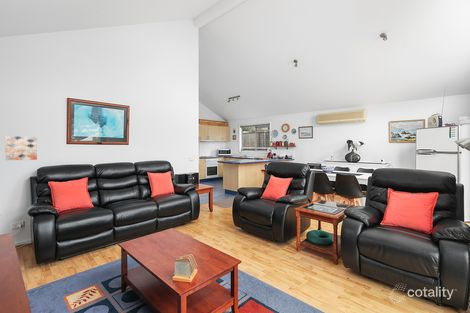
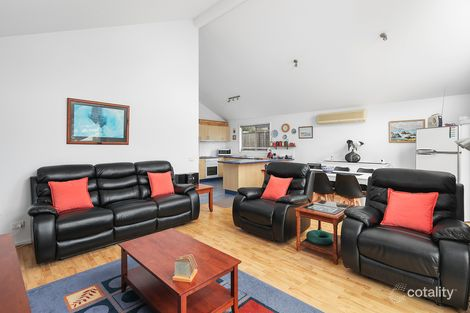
- wall art [4,135,38,161]
